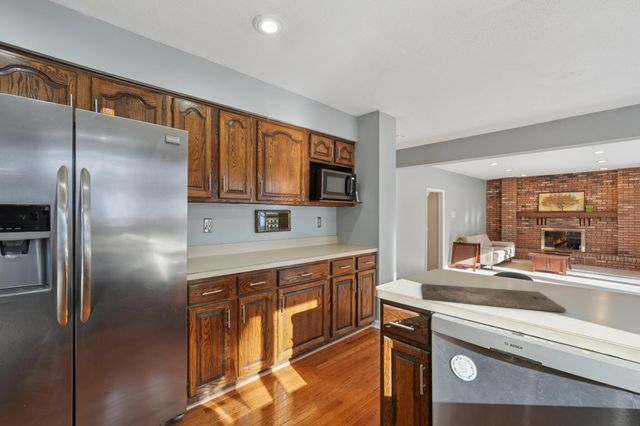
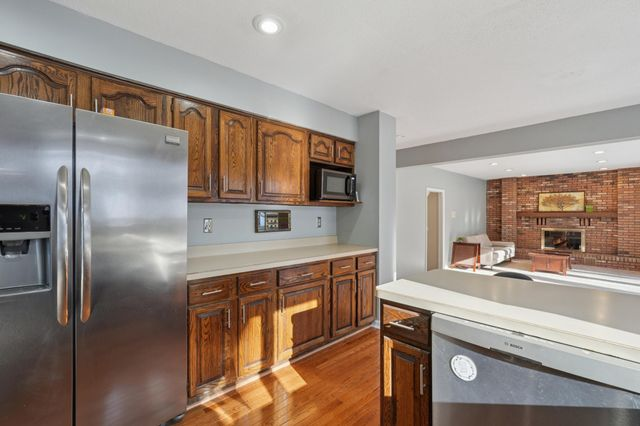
- cutting board [420,283,567,313]
